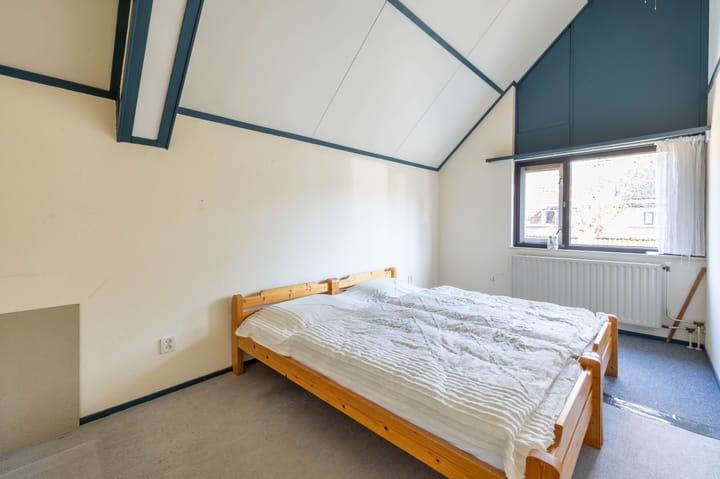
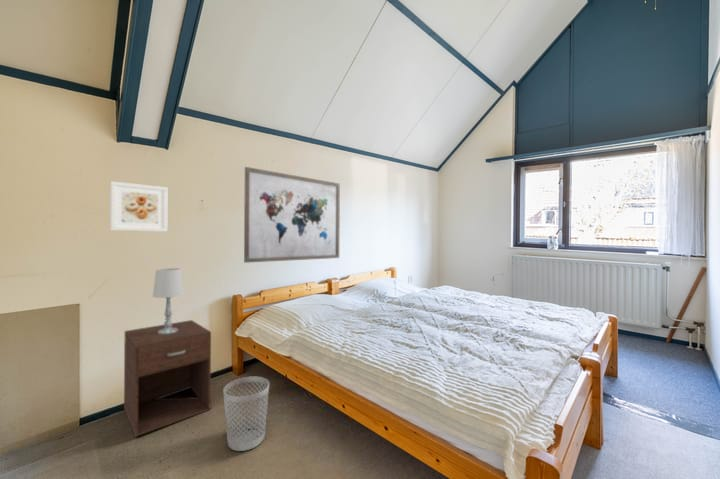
+ wastebasket [222,376,270,452]
+ wall art [243,166,341,264]
+ nightstand [123,319,212,438]
+ table lamp [152,267,184,334]
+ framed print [109,180,169,233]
